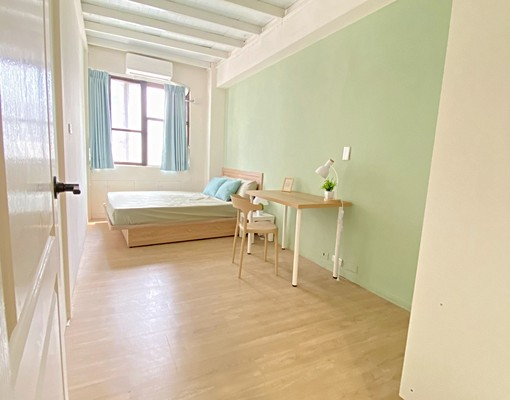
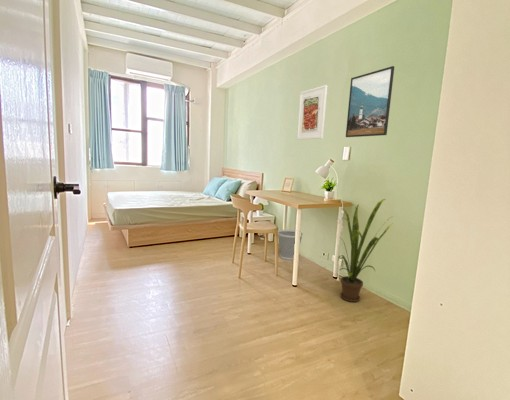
+ wastebasket [277,229,304,261]
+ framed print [345,65,395,138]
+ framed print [296,84,329,141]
+ house plant [337,198,394,303]
